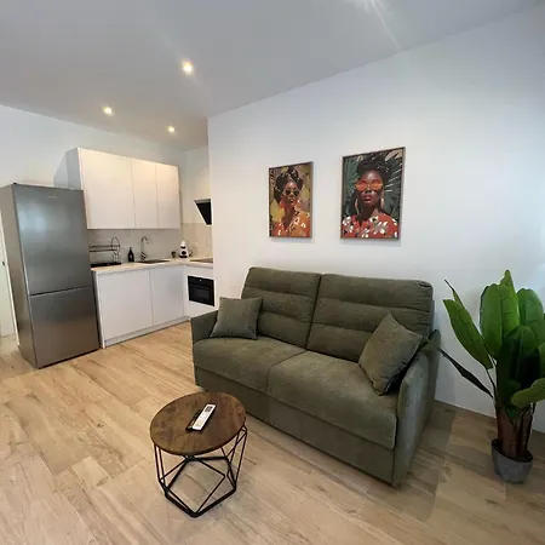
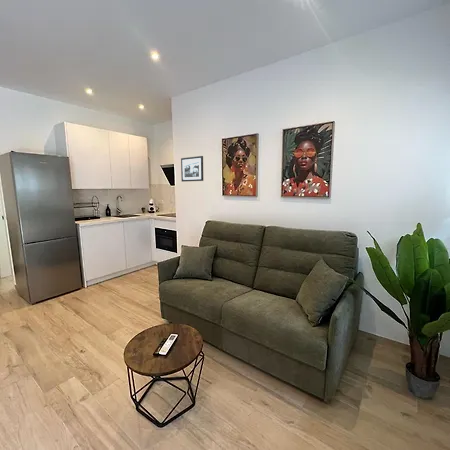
+ picture frame [180,155,204,183]
